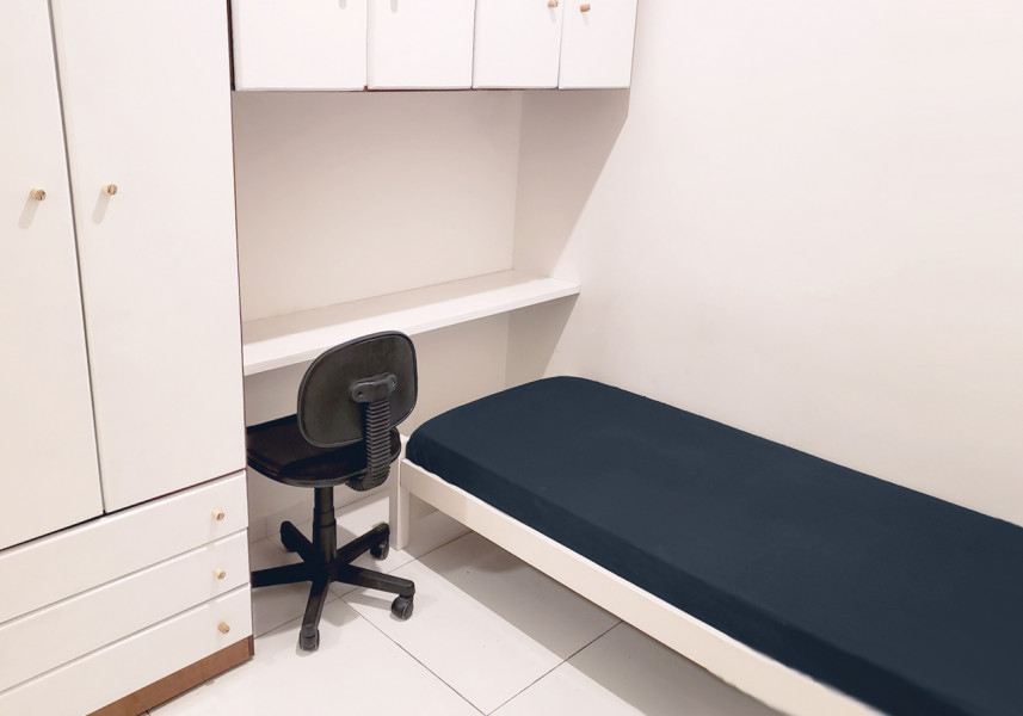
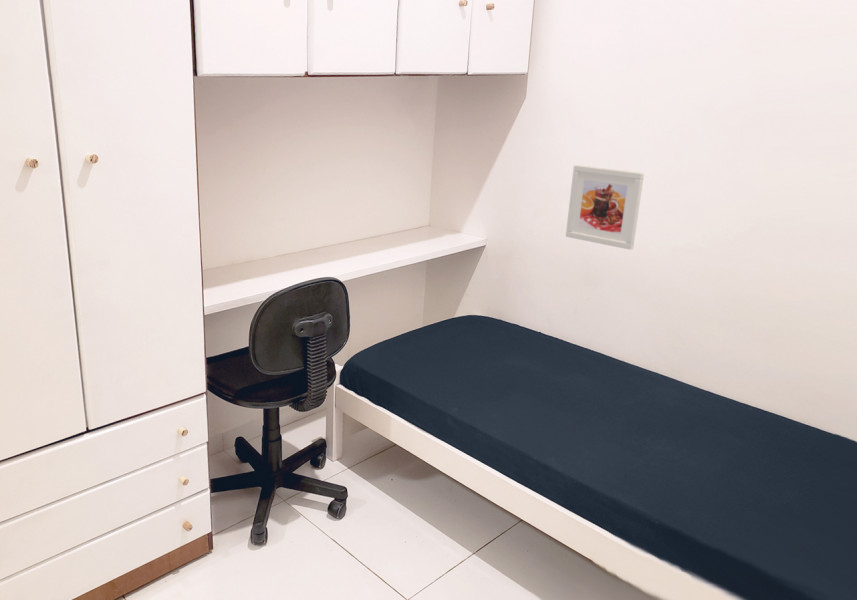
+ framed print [565,164,645,251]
